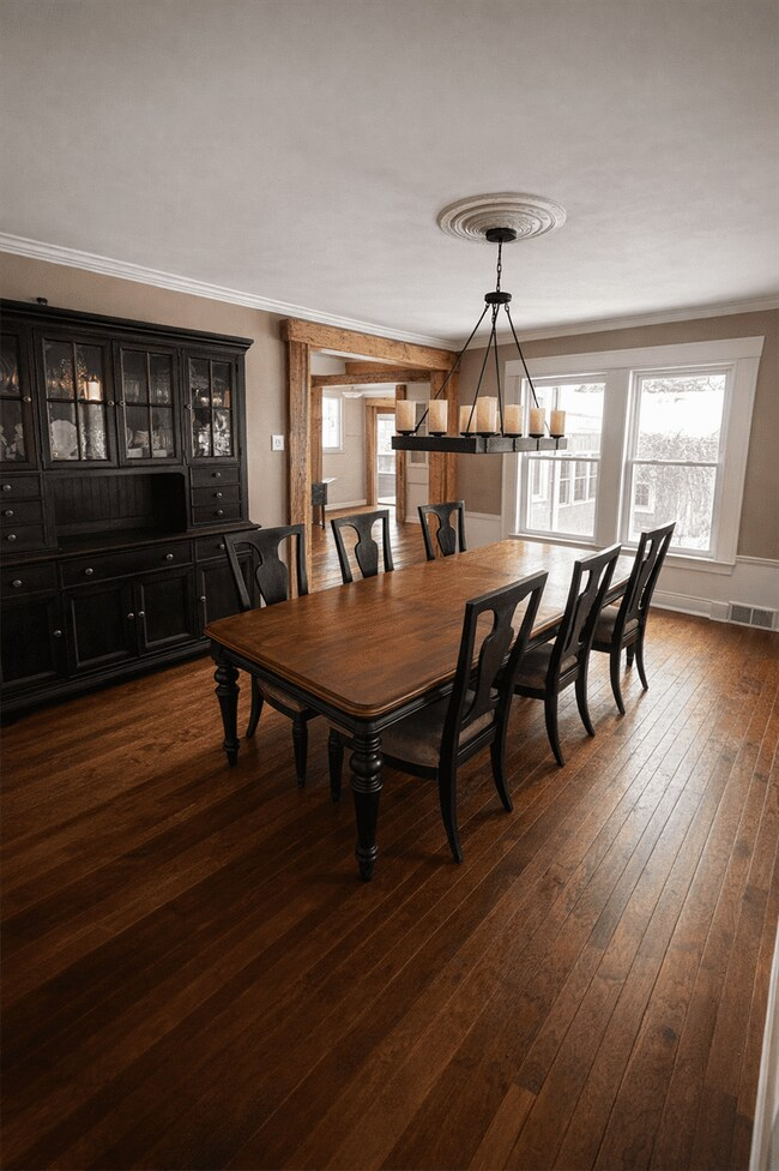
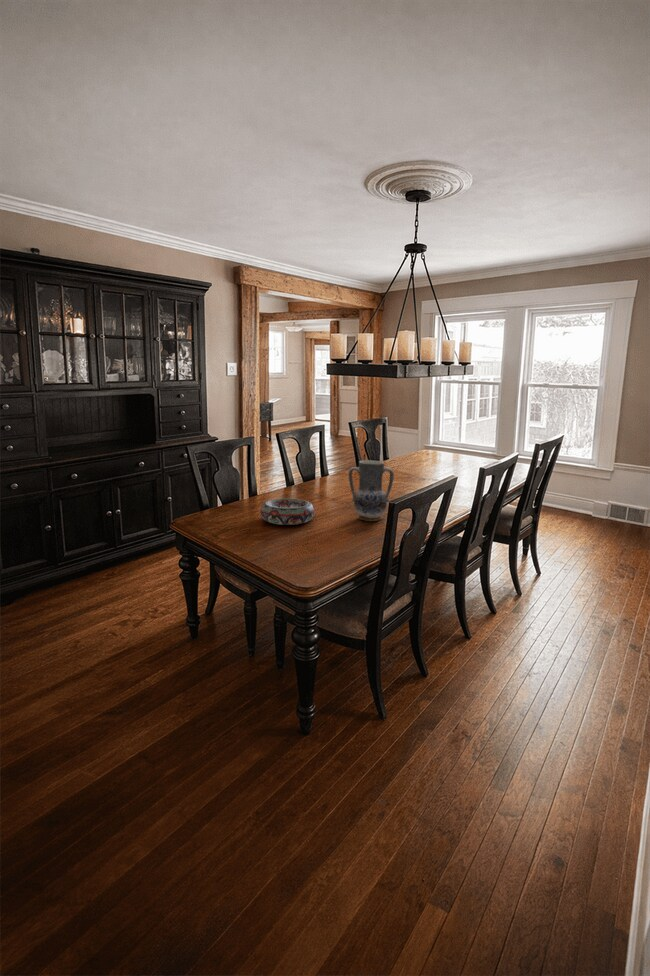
+ decorative bowl [260,497,315,526]
+ vase [348,459,395,522]
